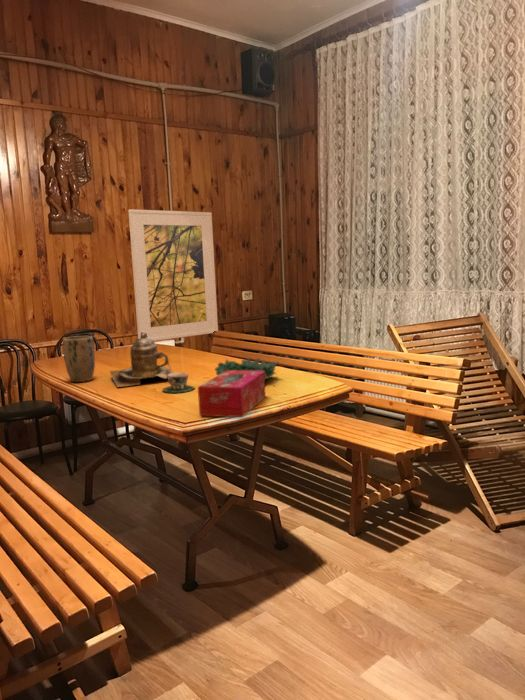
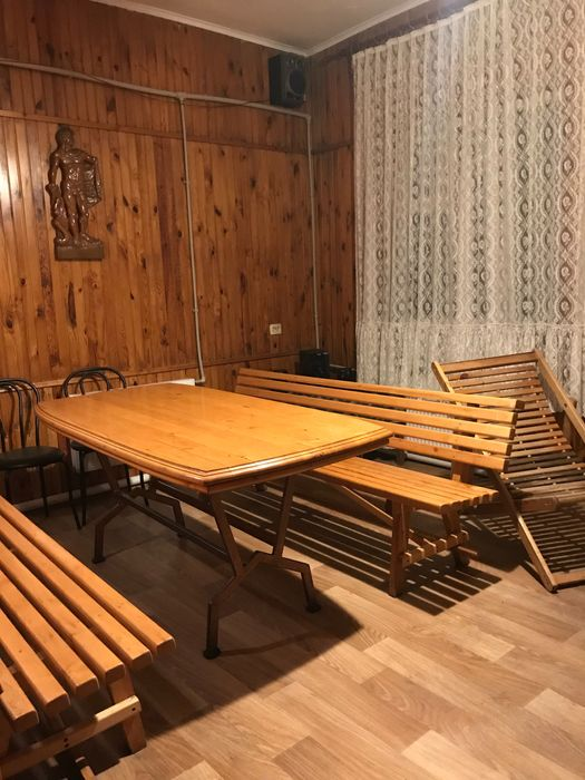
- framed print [127,208,219,342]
- decorative bowl [214,357,280,380]
- plant pot [62,335,96,383]
- teacup [161,371,195,394]
- tissue box [197,371,266,418]
- teapot [109,332,173,388]
